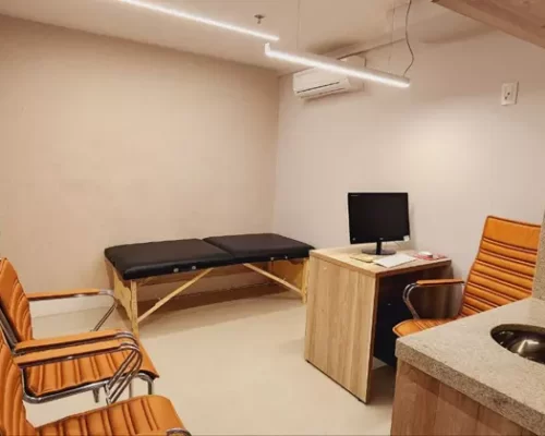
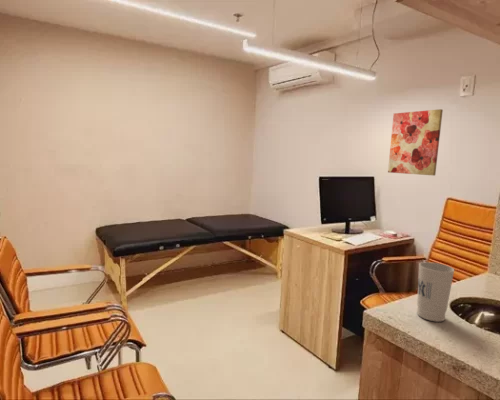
+ wall art [387,108,444,177]
+ cup [416,261,455,323]
